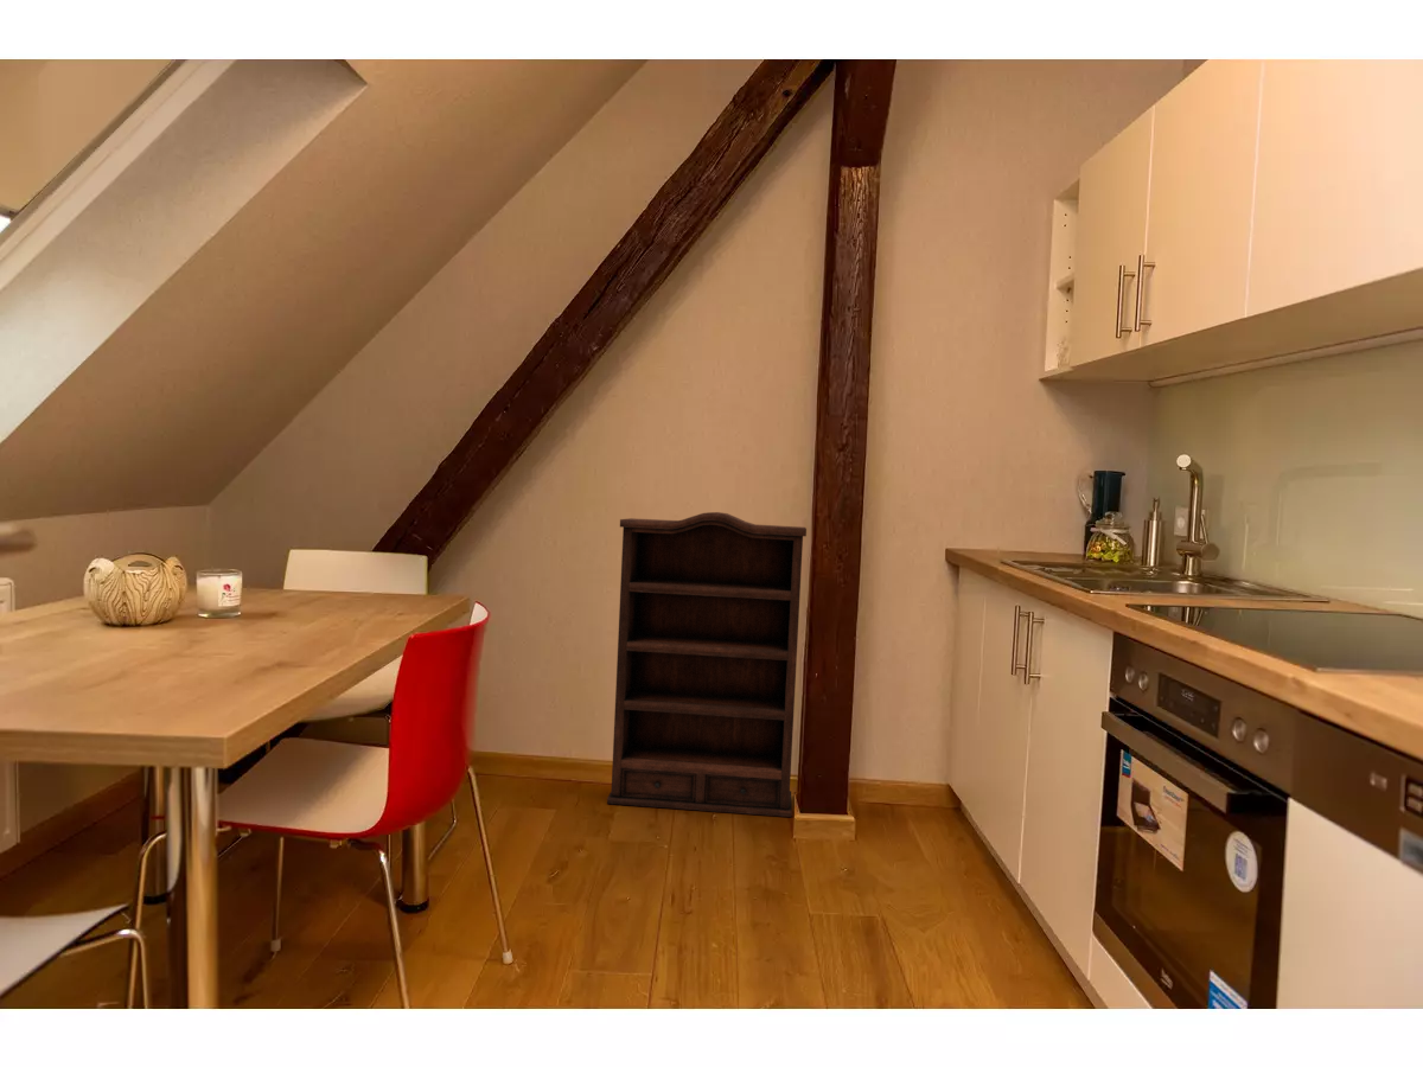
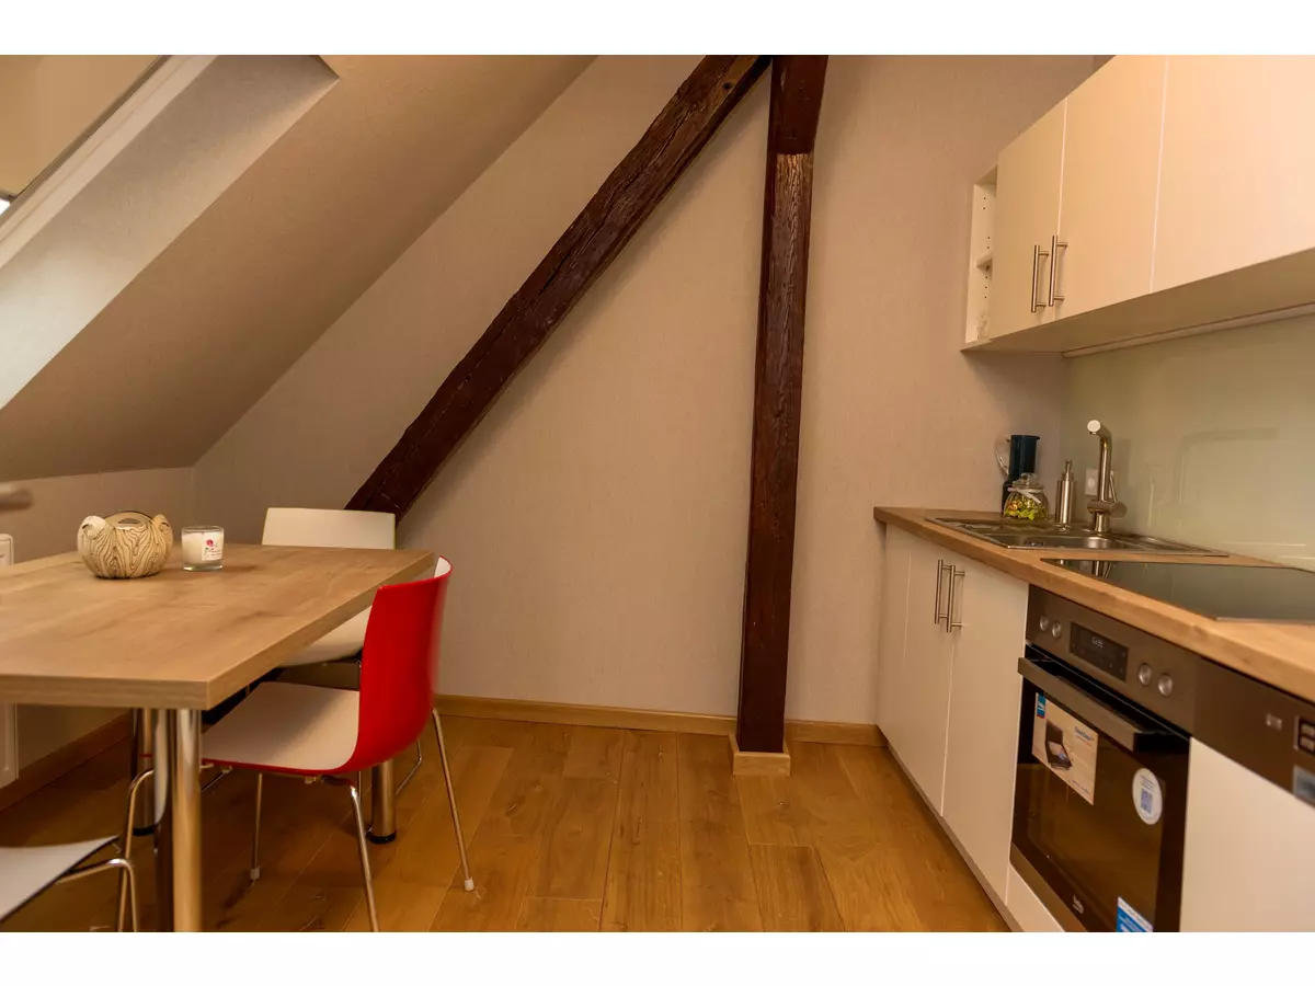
- bookshelf [606,511,808,818]
